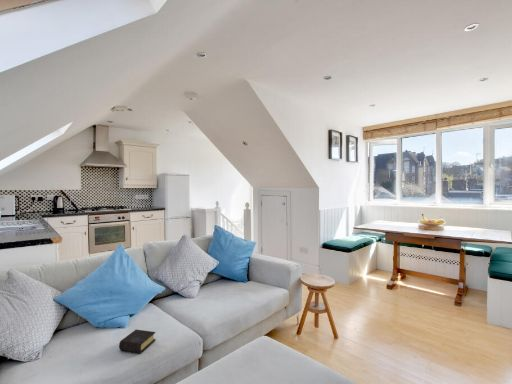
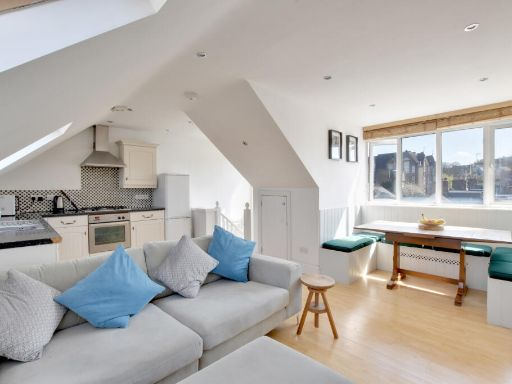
- book [118,329,156,354]
